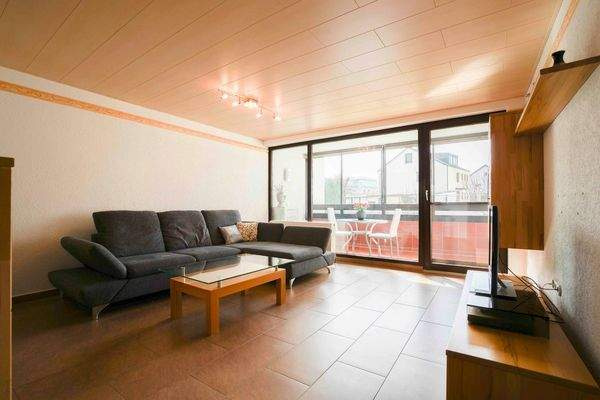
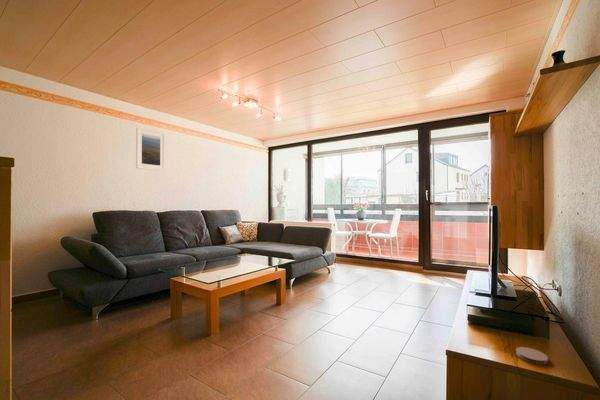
+ coaster [515,346,549,365]
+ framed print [135,126,166,172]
